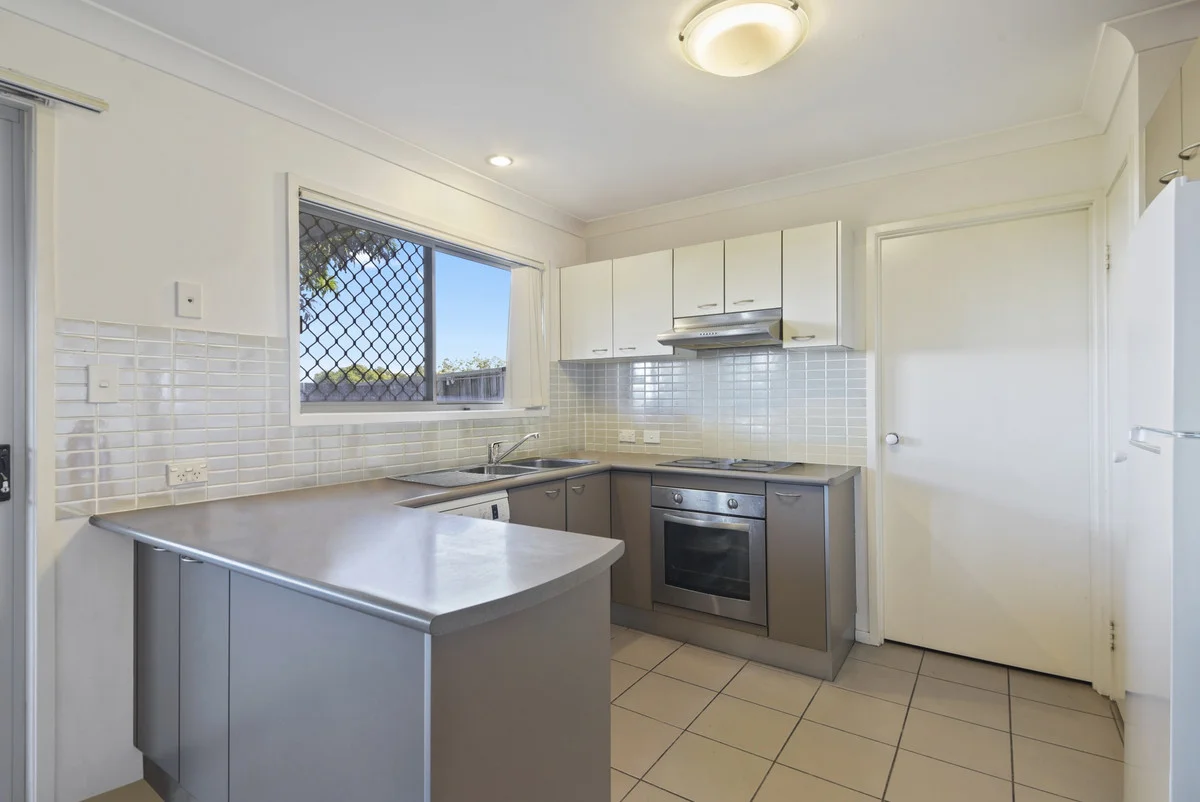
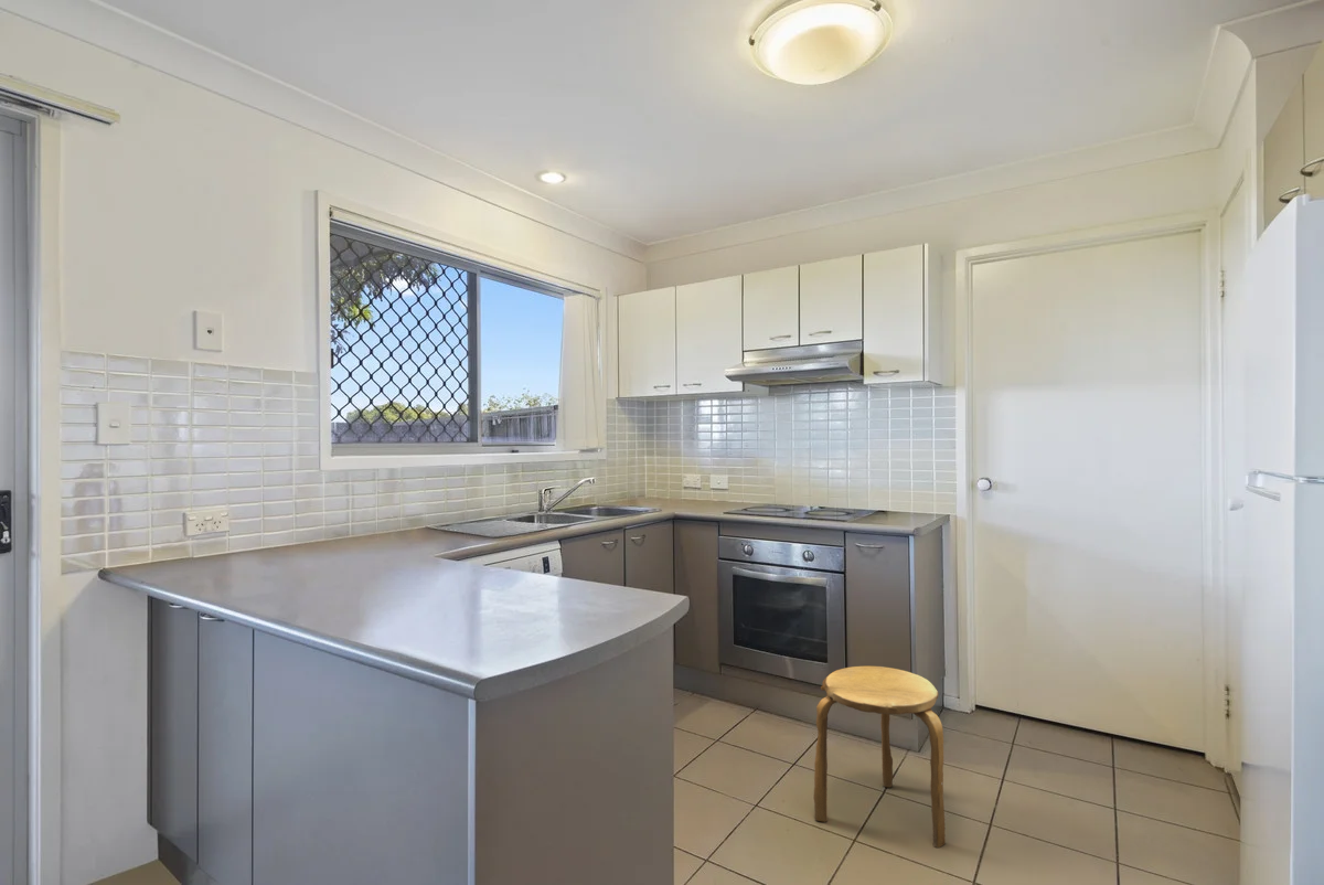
+ stool [812,665,947,849]
